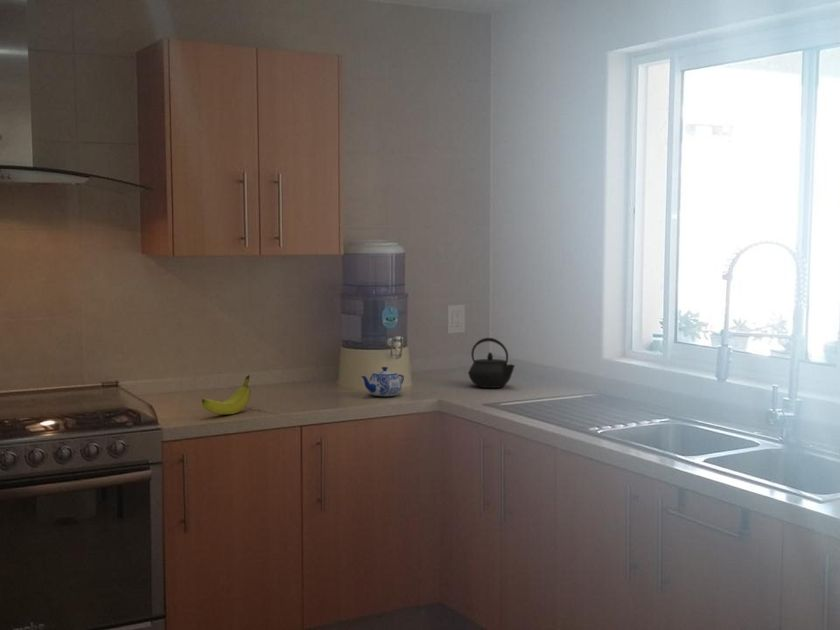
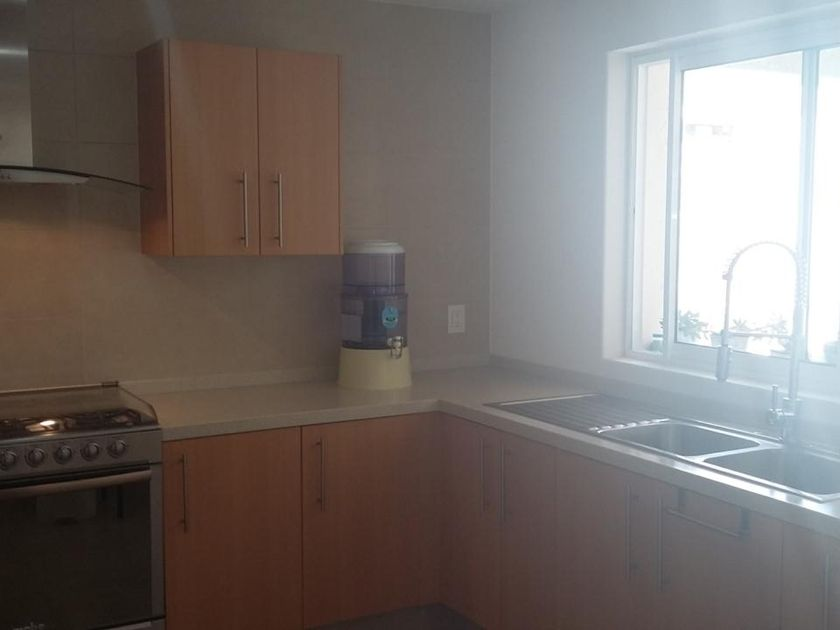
- teapot [360,366,405,397]
- fruit [201,374,252,415]
- kettle [468,337,516,389]
